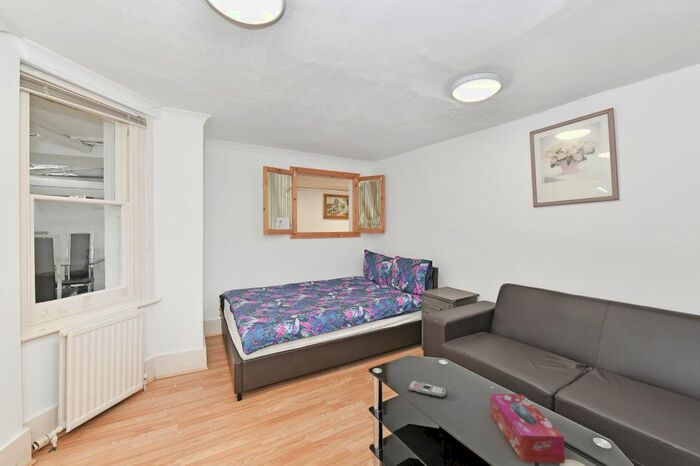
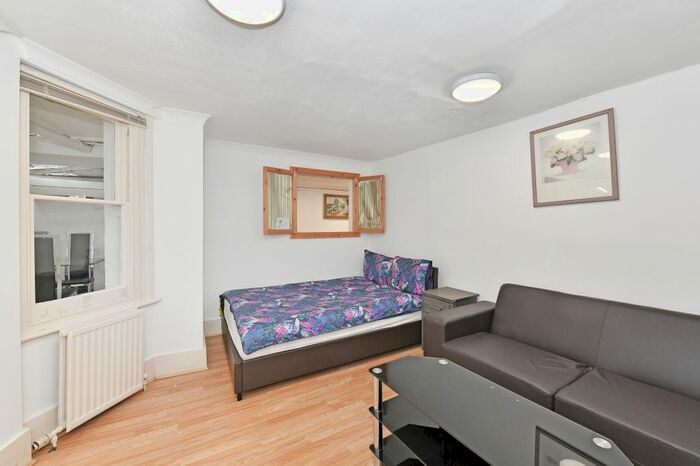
- remote control [408,380,447,398]
- tissue box [489,393,566,464]
